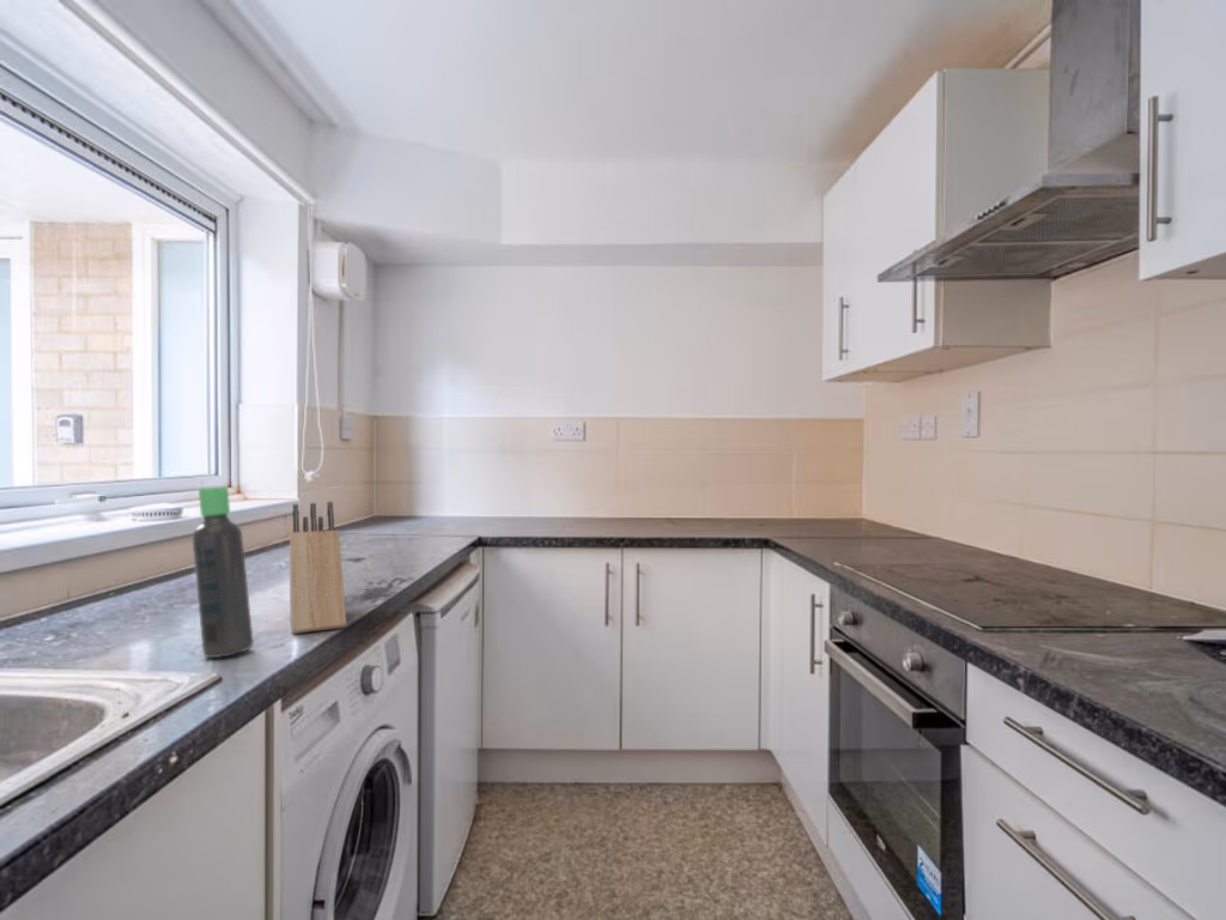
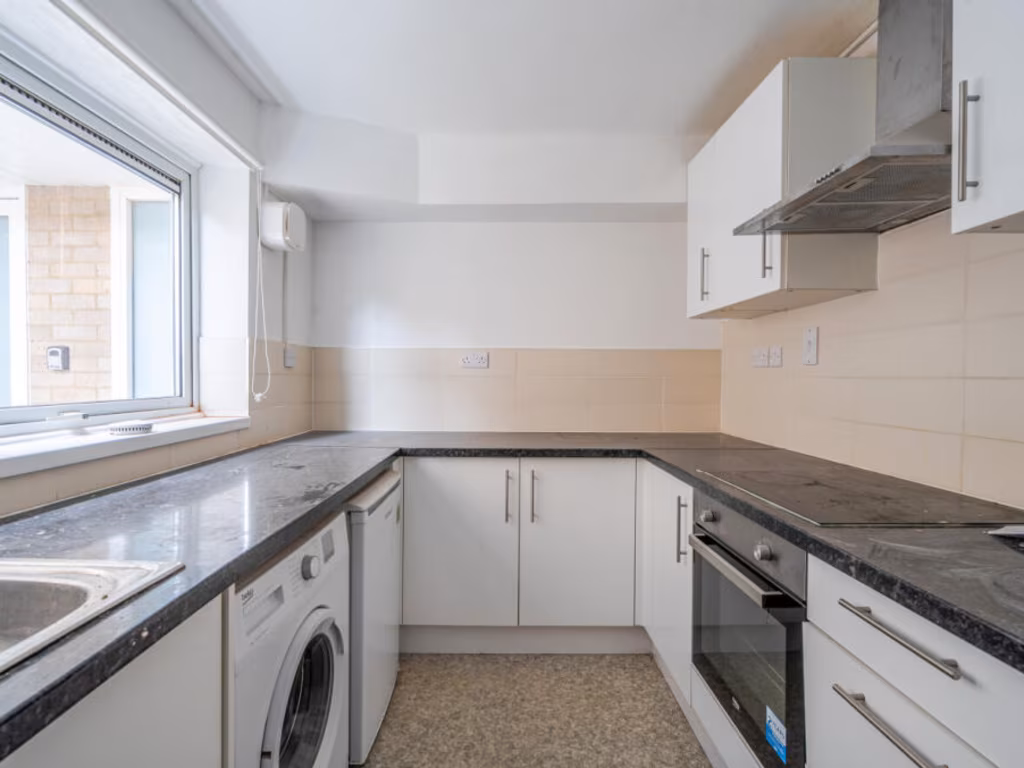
- knife block [289,501,347,635]
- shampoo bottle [192,485,255,659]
